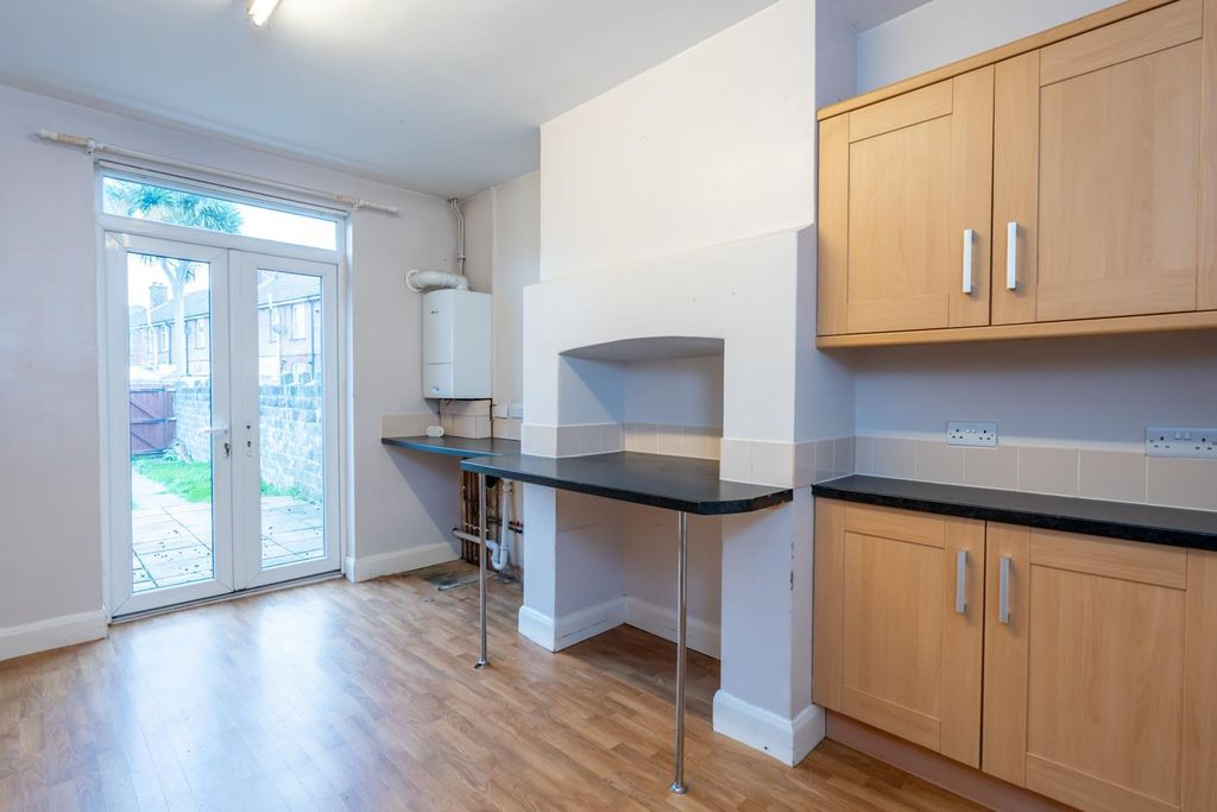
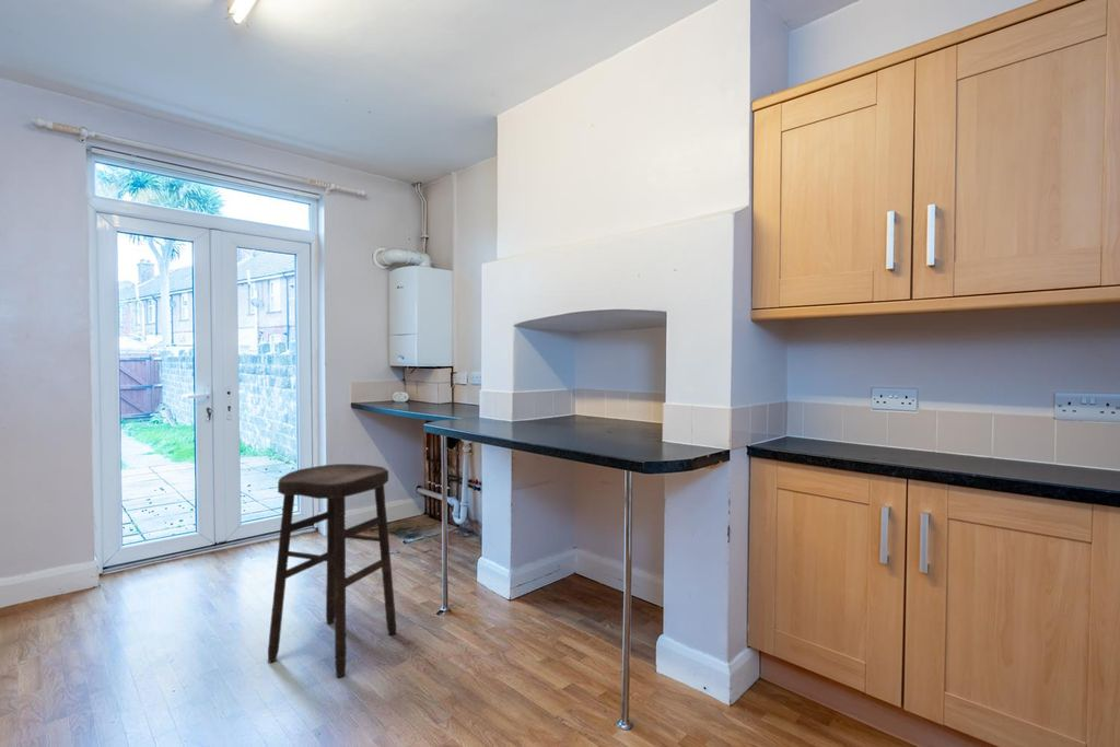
+ stool [267,463,397,678]
